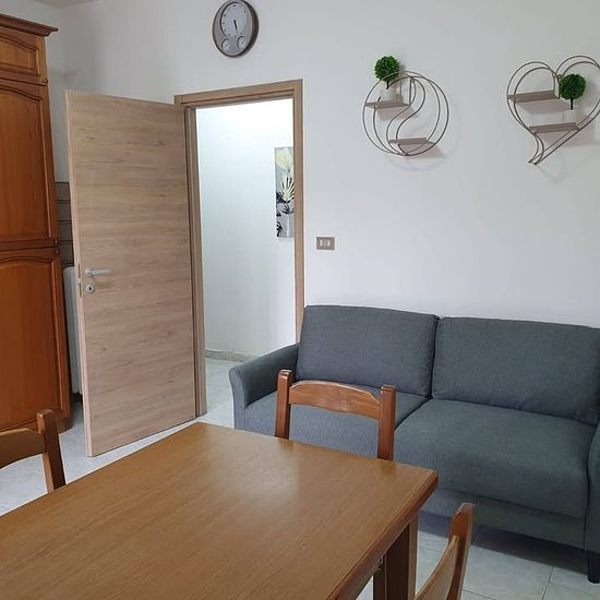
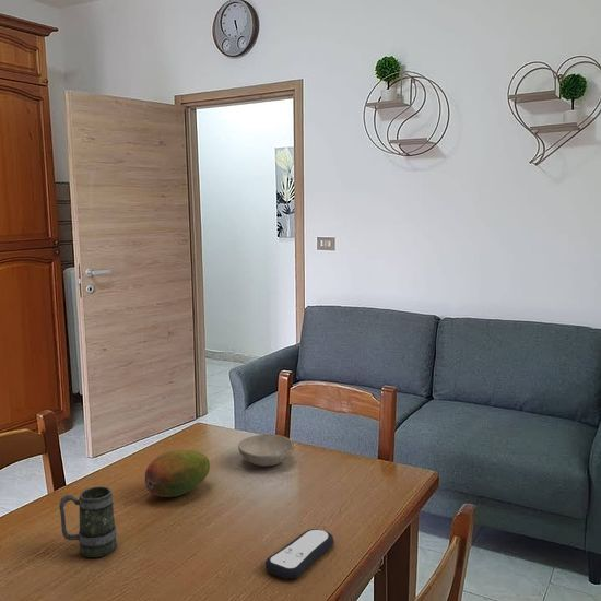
+ bowl [237,433,294,468]
+ remote control [264,528,334,580]
+ mug [58,485,118,558]
+ fruit [144,449,211,498]
